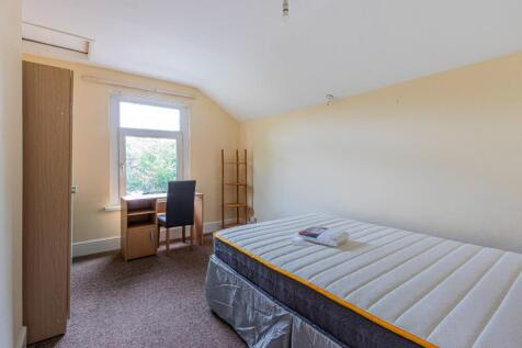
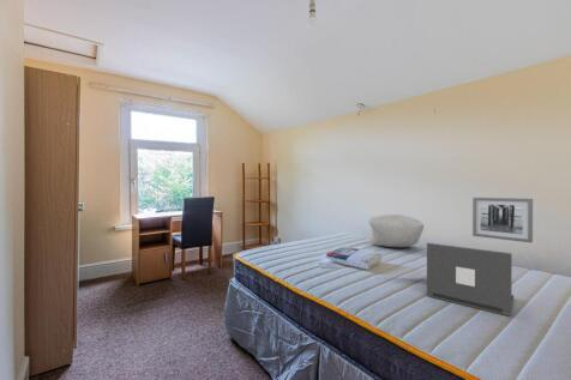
+ wall art [471,197,534,243]
+ pillow [367,213,425,248]
+ laptop [425,242,515,318]
